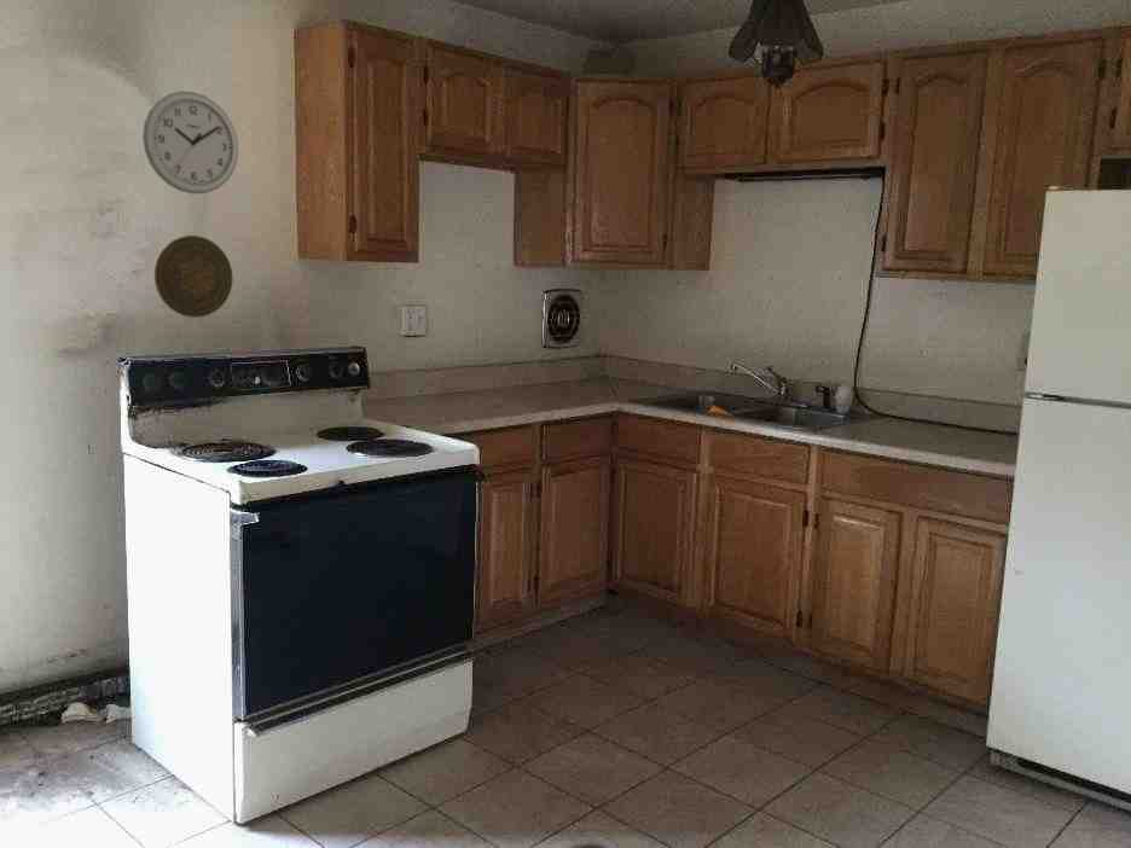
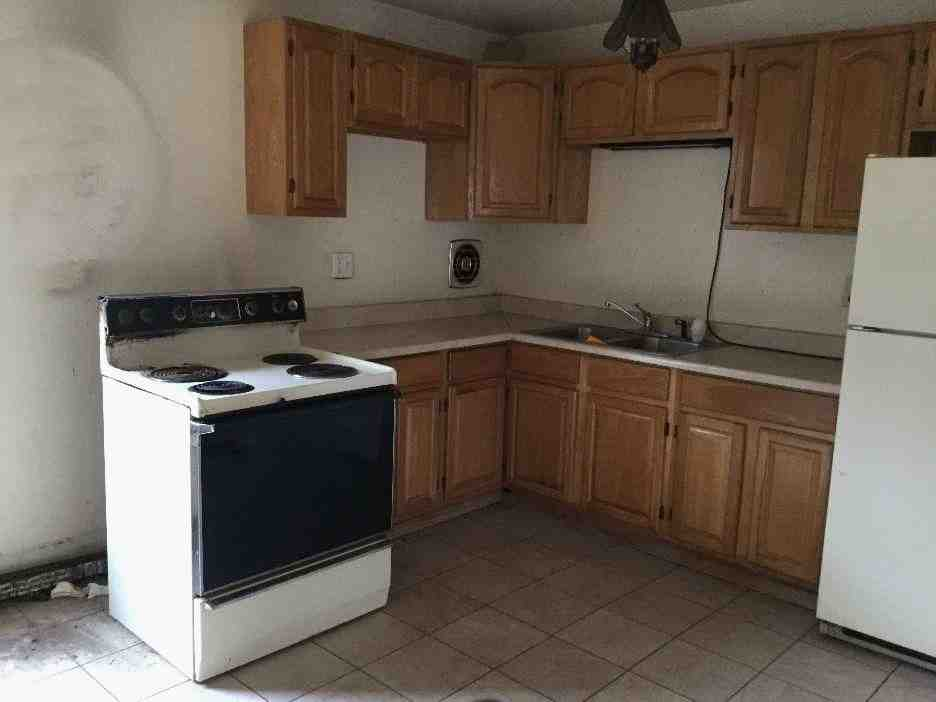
- decorative plate [153,234,234,319]
- wall clock [141,89,239,194]
